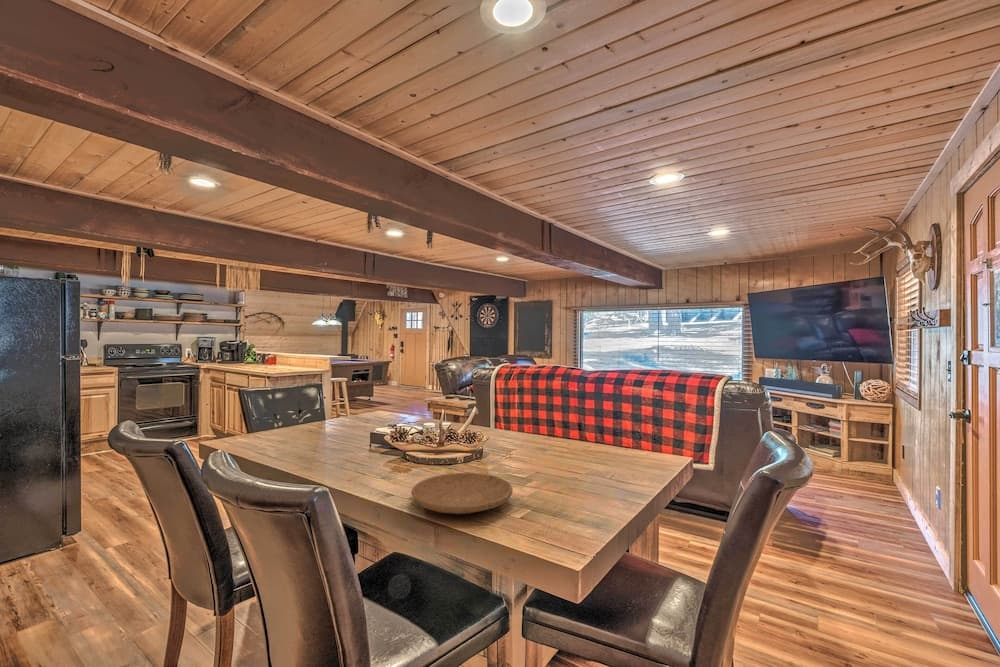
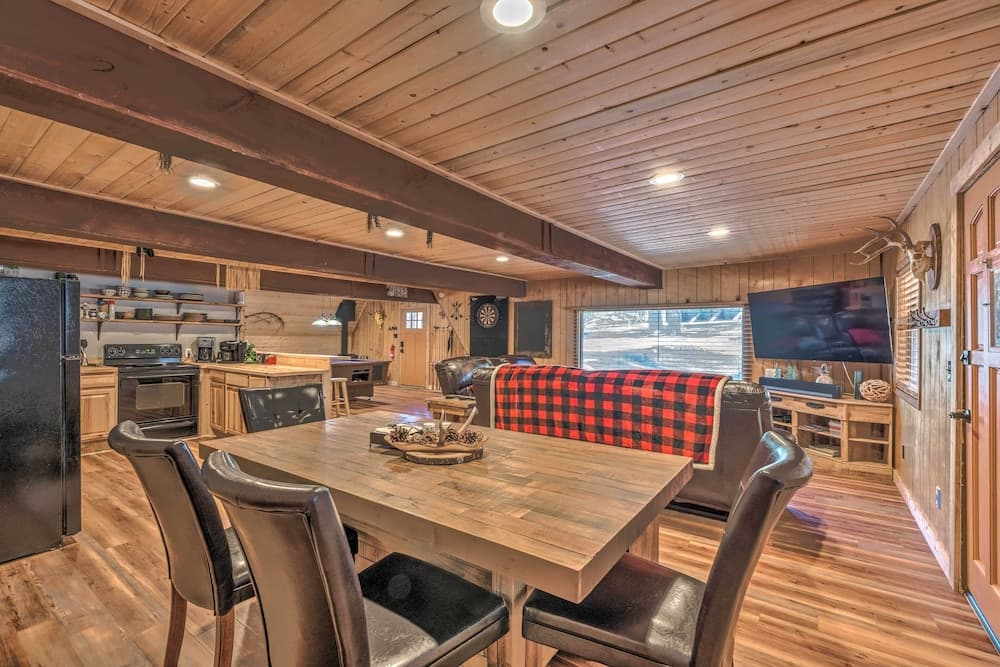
- plate [410,472,514,515]
